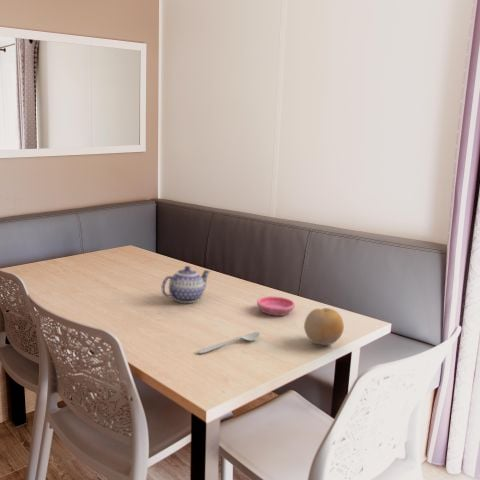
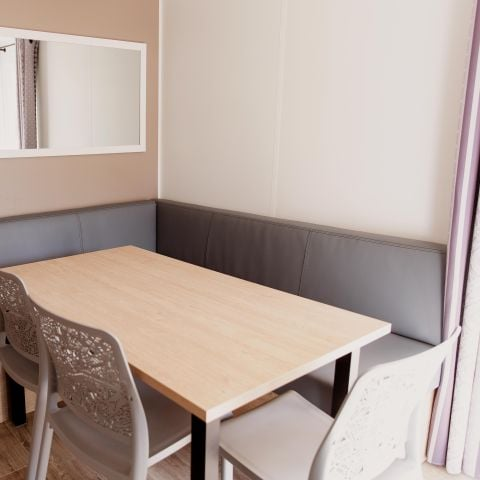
- fruit [303,307,345,346]
- teapot [161,265,211,304]
- saucer [256,295,296,317]
- spoon [196,331,261,354]
